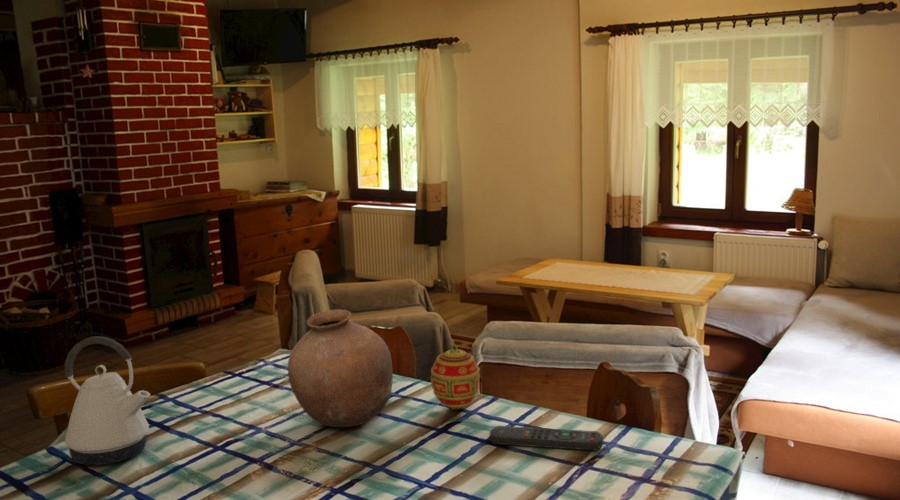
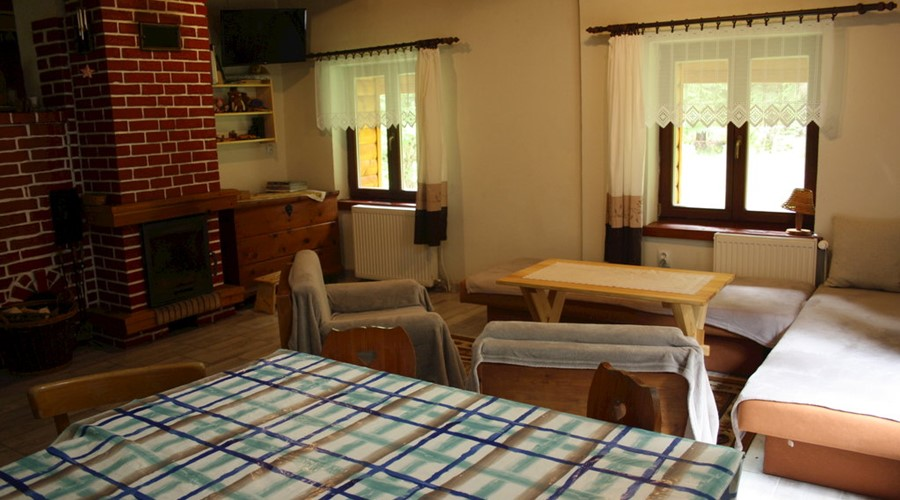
- pottery [287,308,394,428]
- kettle [64,335,151,466]
- remote control [489,425,604,452]
- decorative egg [430,344,481,411]
